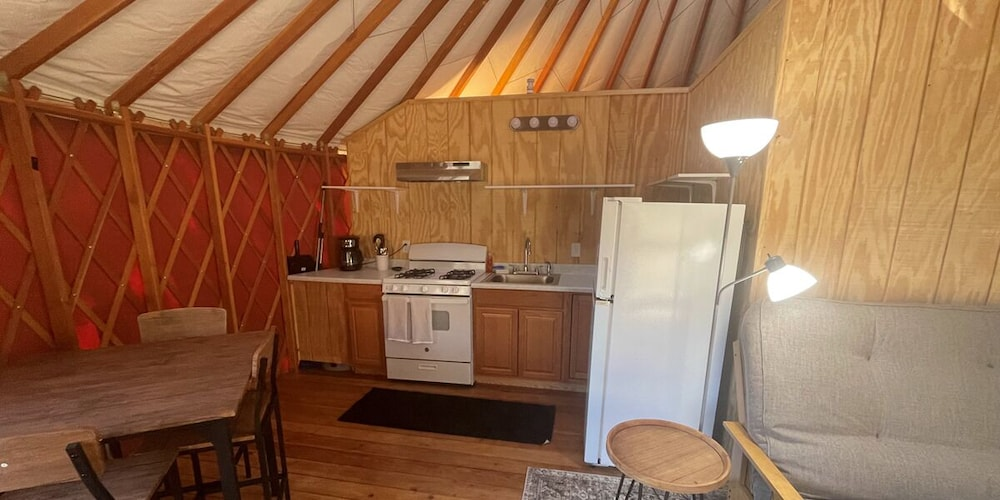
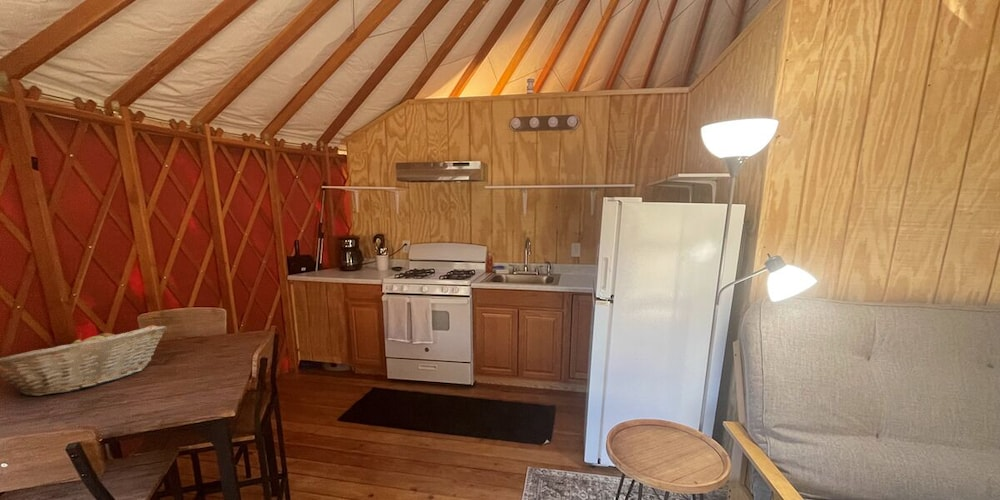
+ fruit basket [0,324,167,397]
